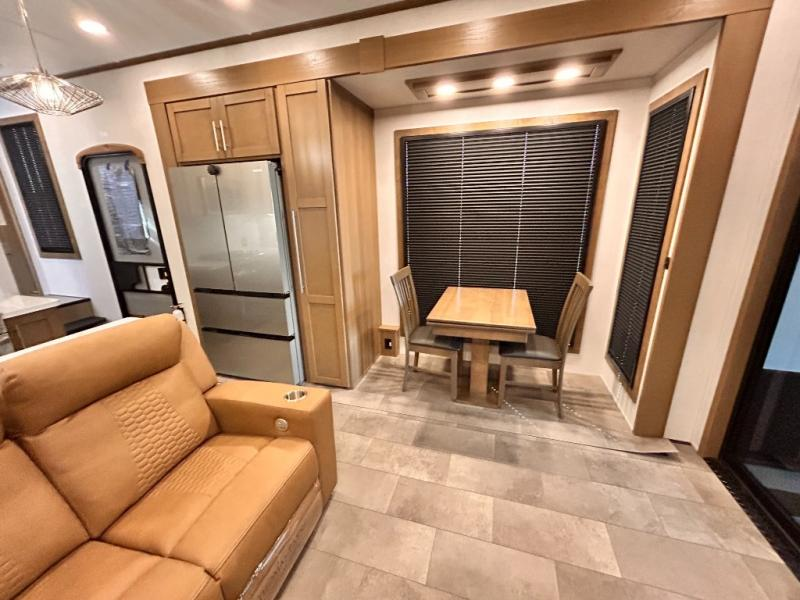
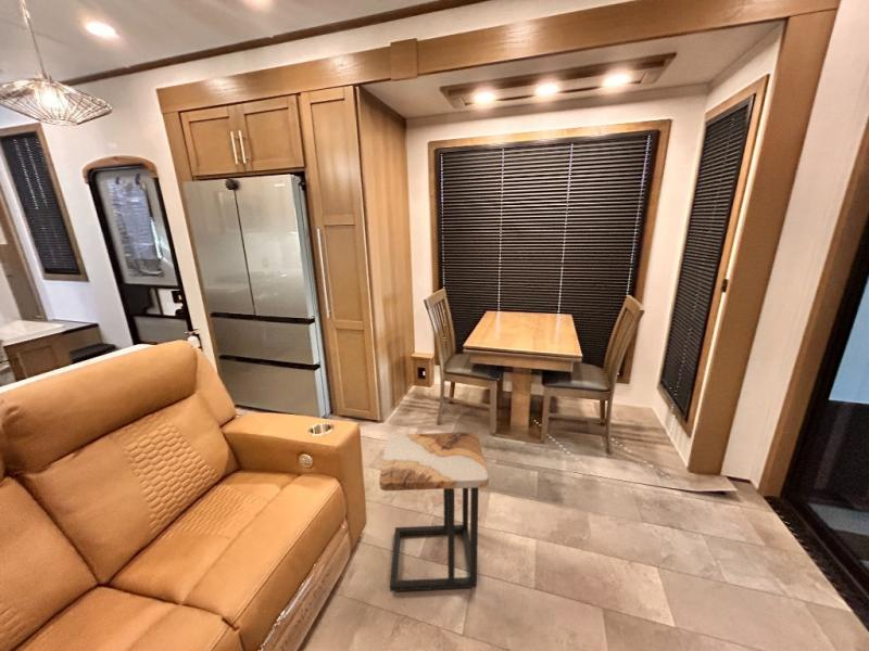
+ side table [378,431,490,593]
